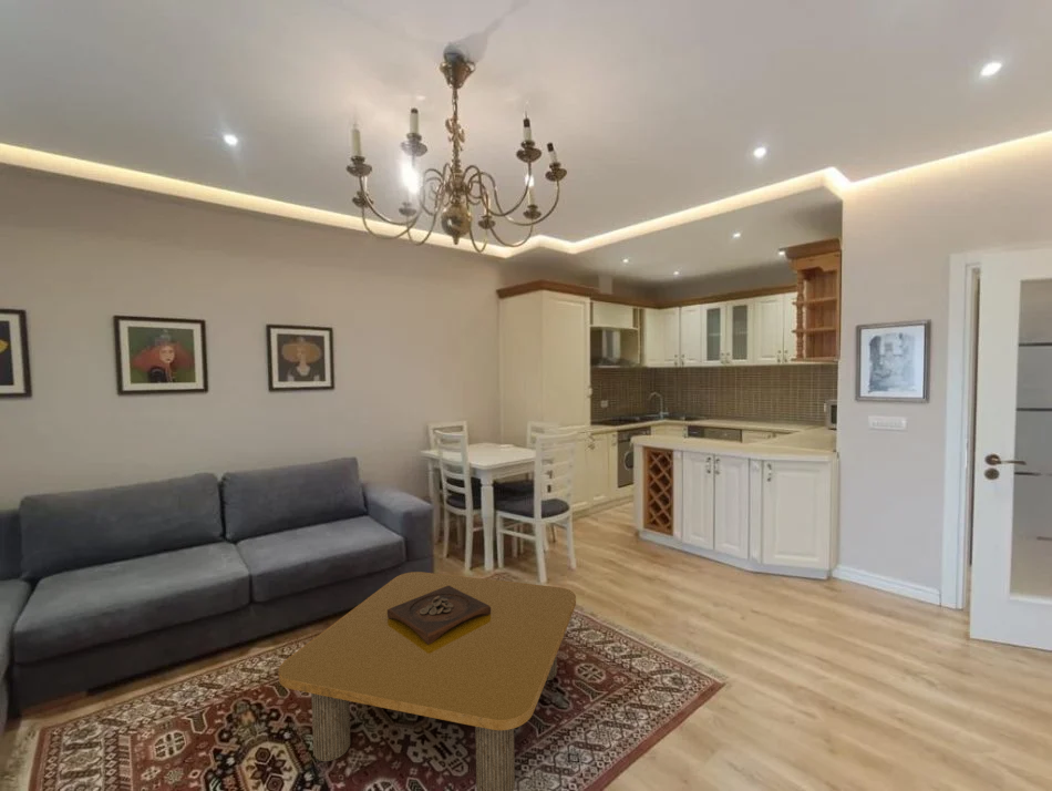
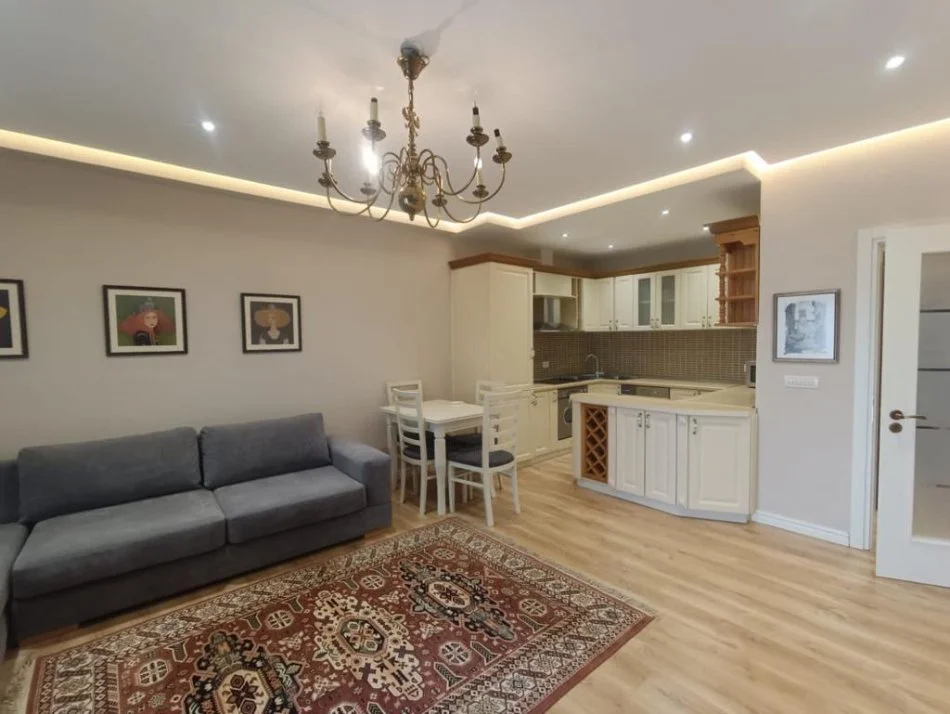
- coffee table [278,571,577,791]
- wooden tray [388,586,491,645]
